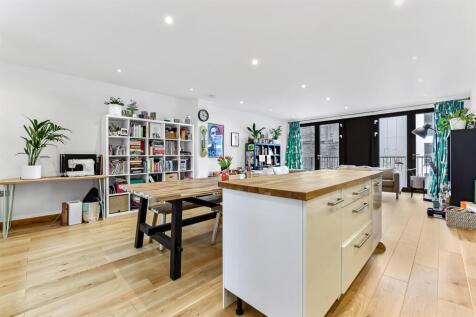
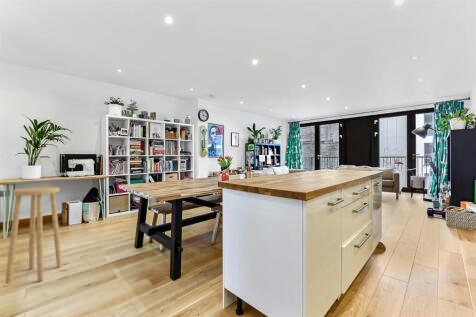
+ stool [5,186,62,285]
